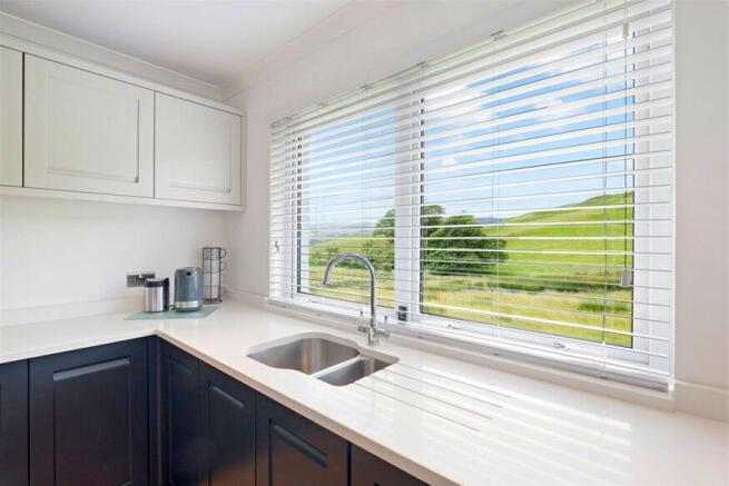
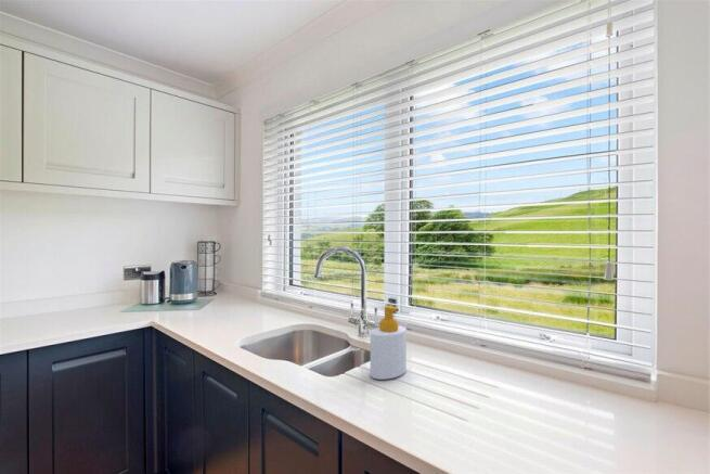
+ soap bottle [370,305,408,381]
